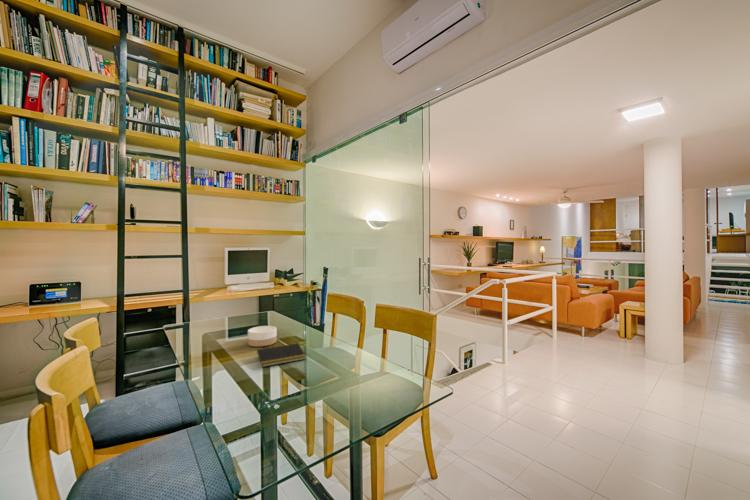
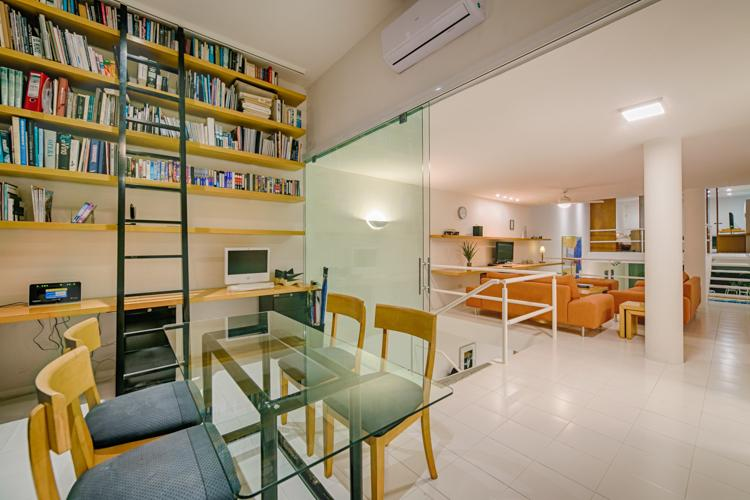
- bowl [247,325,278,347]
- notepad [255,342,307,368]
